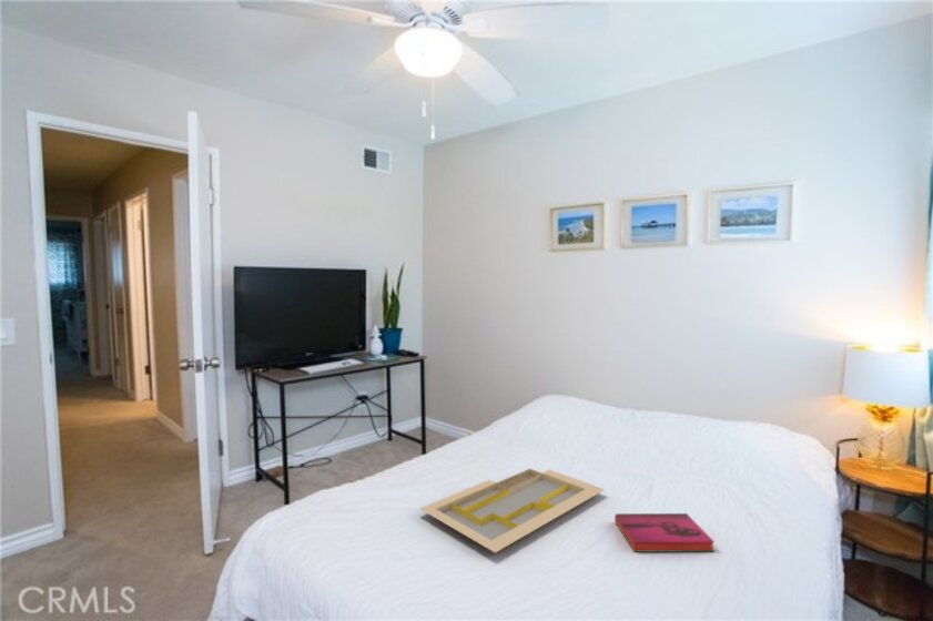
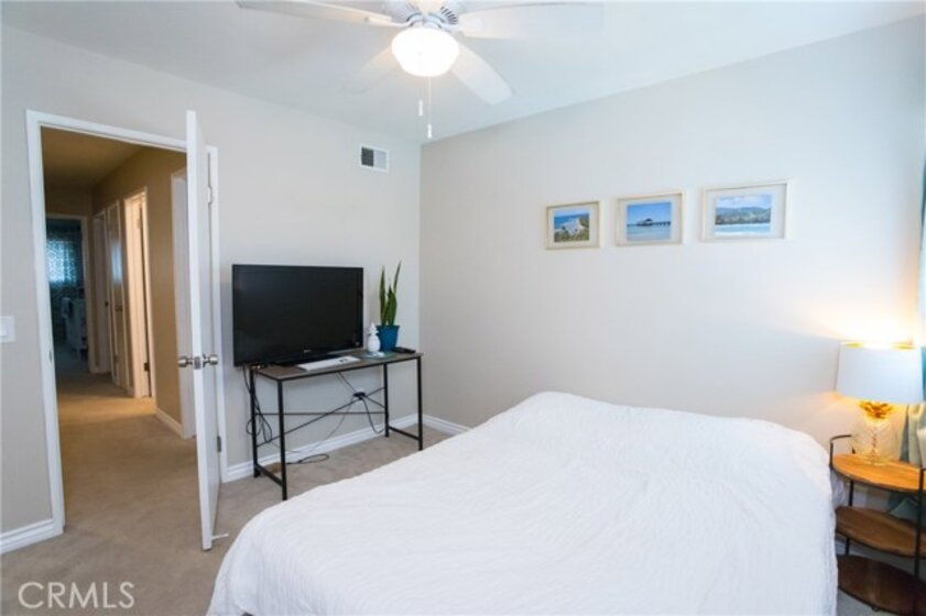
- hardback book [613,512,716,553]
- serving tray [419,468,606,553]
